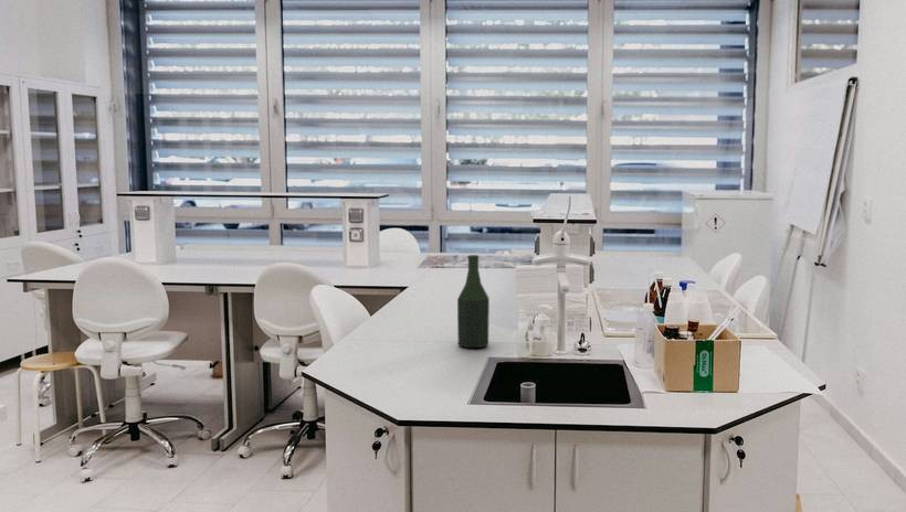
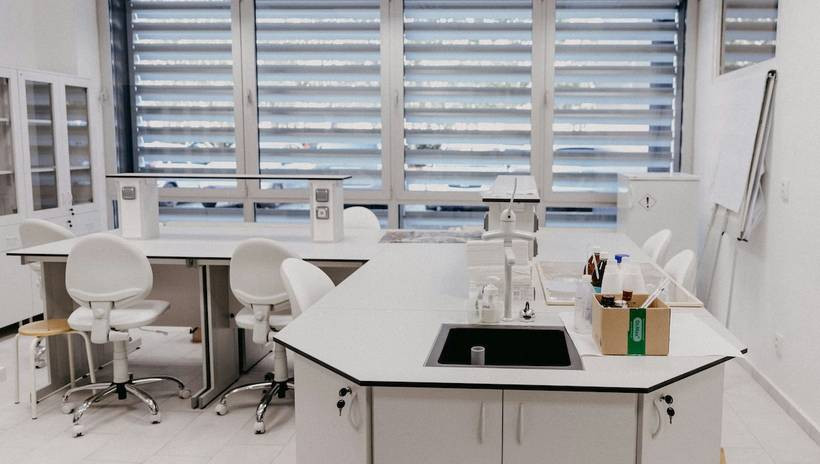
- bottle [456,254,491,349]
